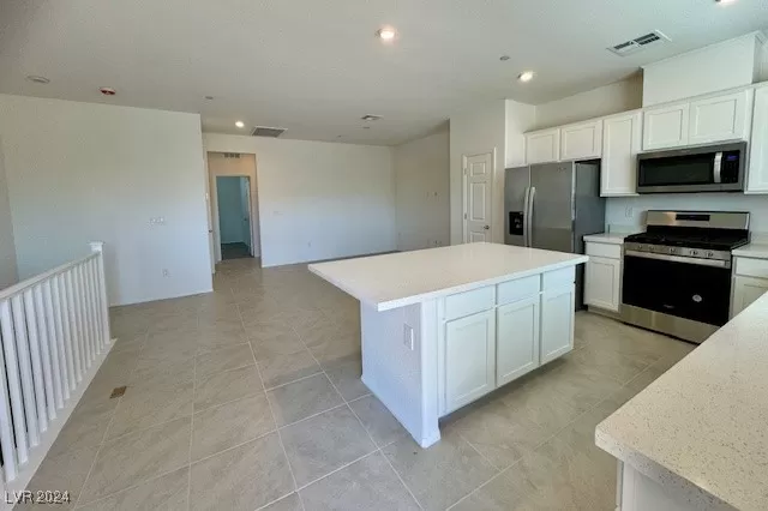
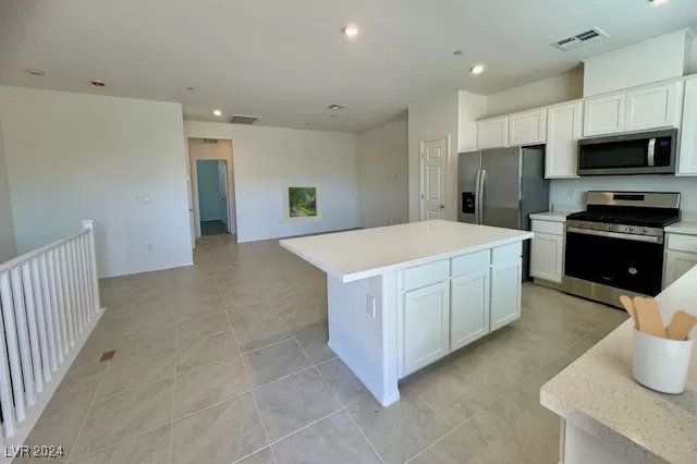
+ utensil holder [619,294,697,394]
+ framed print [281,181,323,224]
